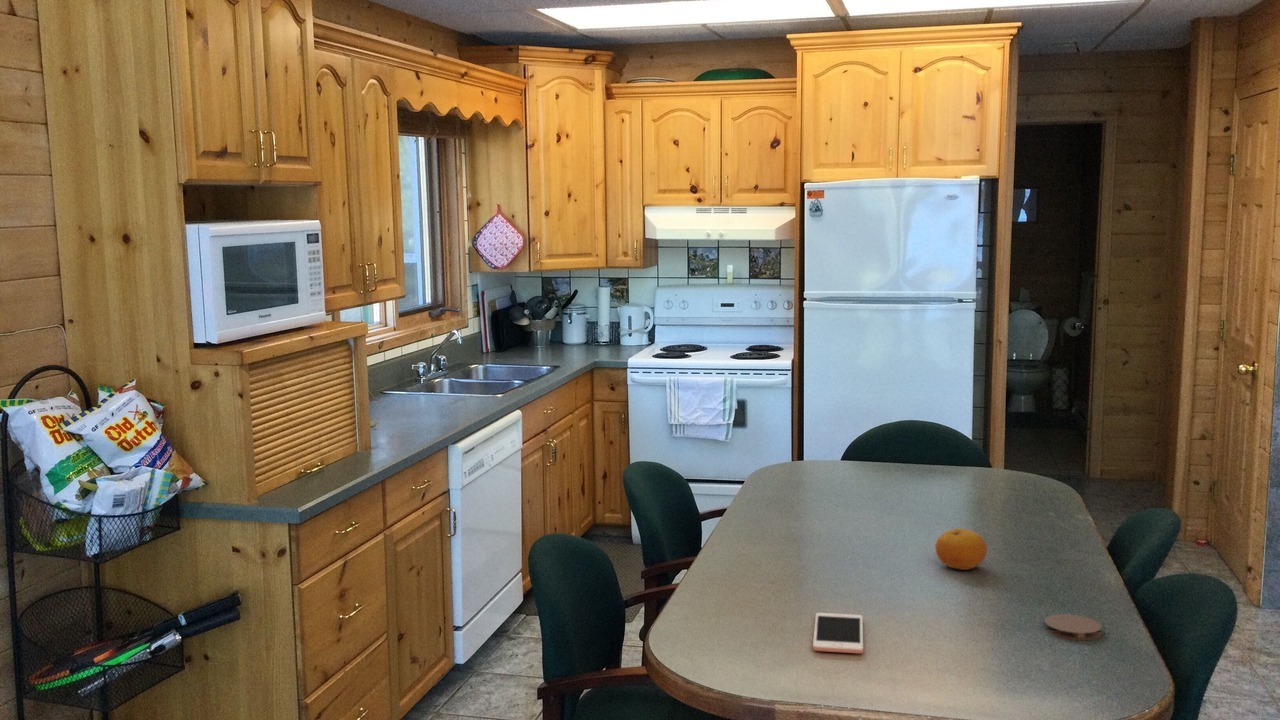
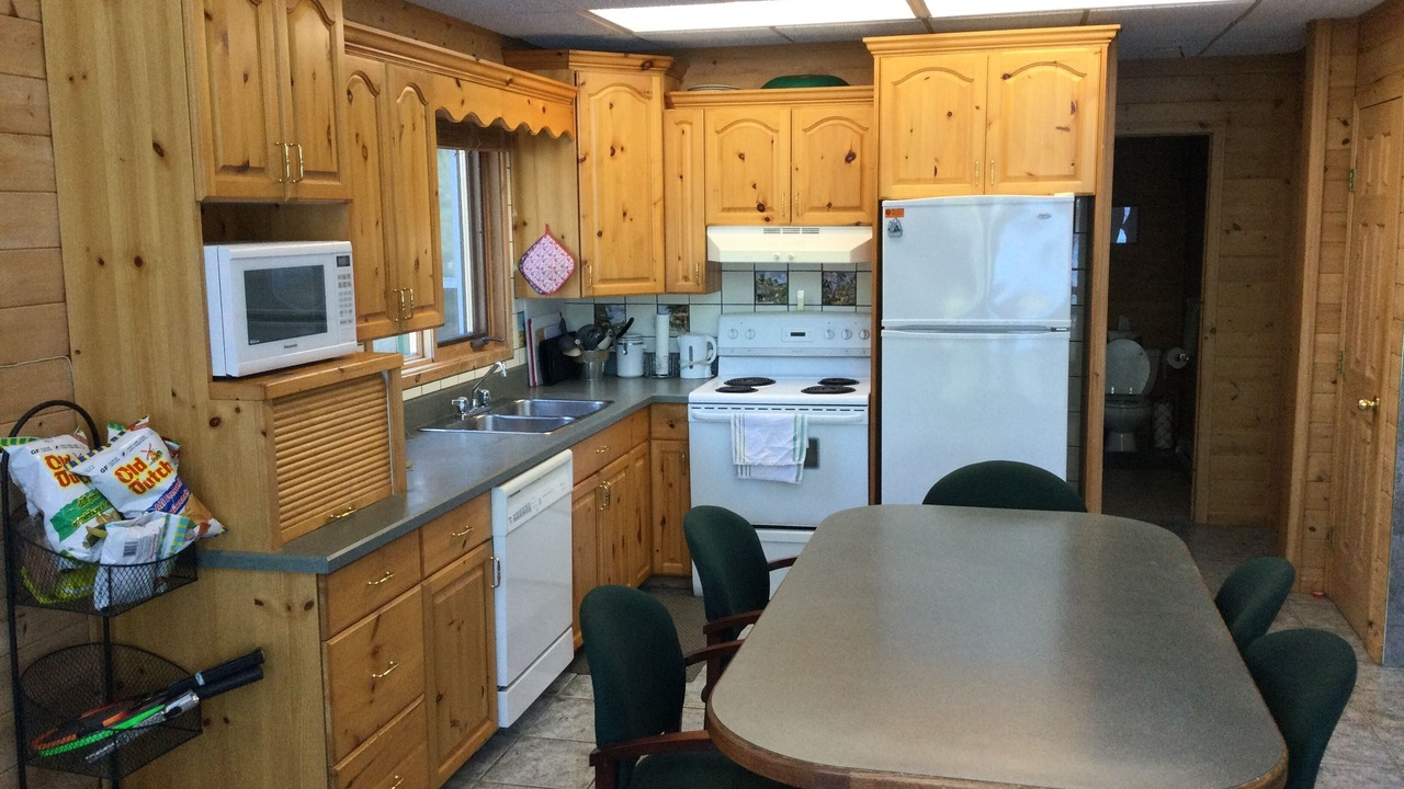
- fruit [934,527,988,571]
- coaster [1043,613,1102,641]
- cell phone [812,612,864,654]
